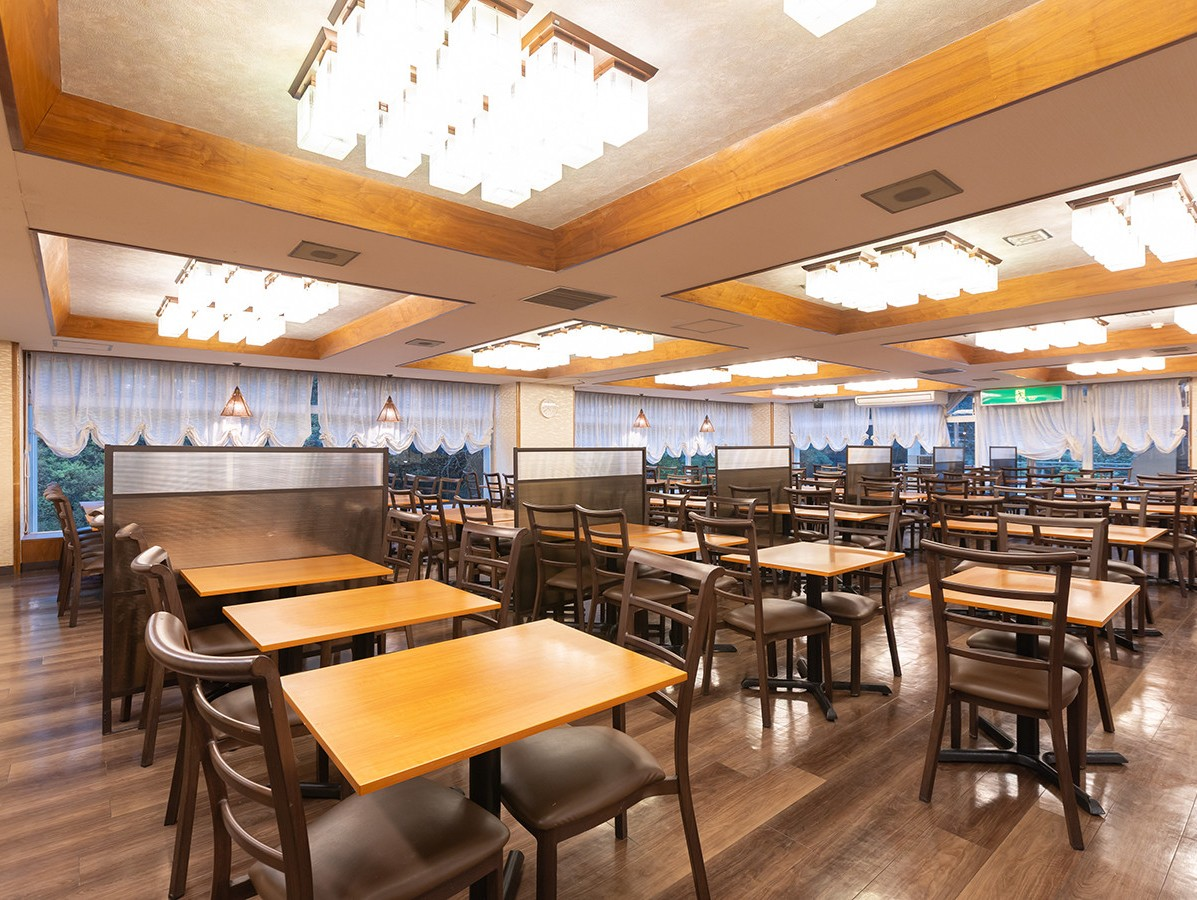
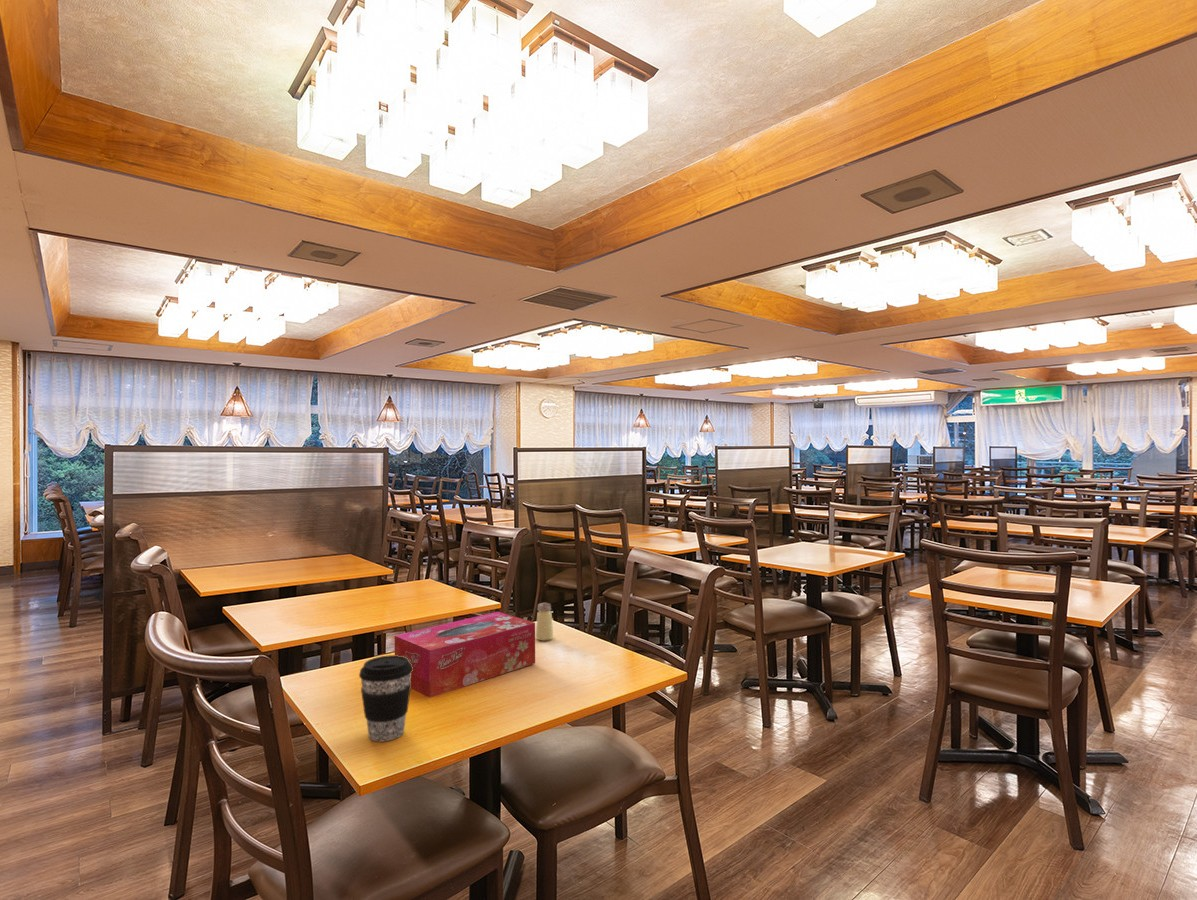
+ tissue box [394,611,536,698]
+ saltshaker [535,602,554,642]
+ coffee cup [358,654,413,742]
